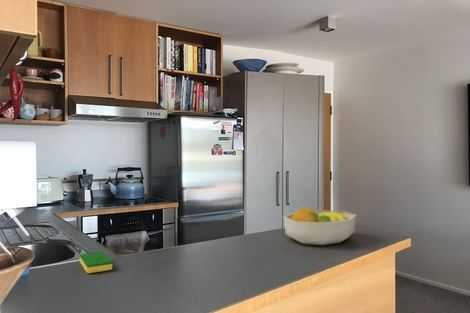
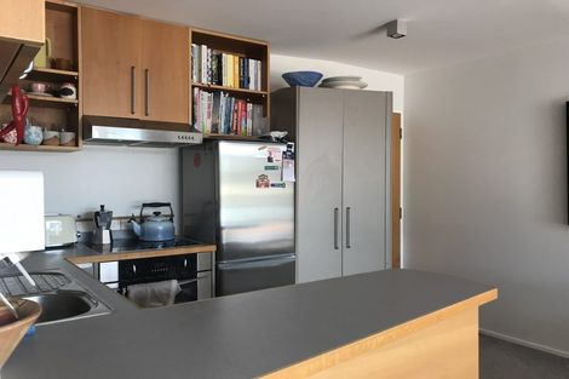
- dish sponge [79,251,113,274]
- fruit bowl [282,206,357,246]
